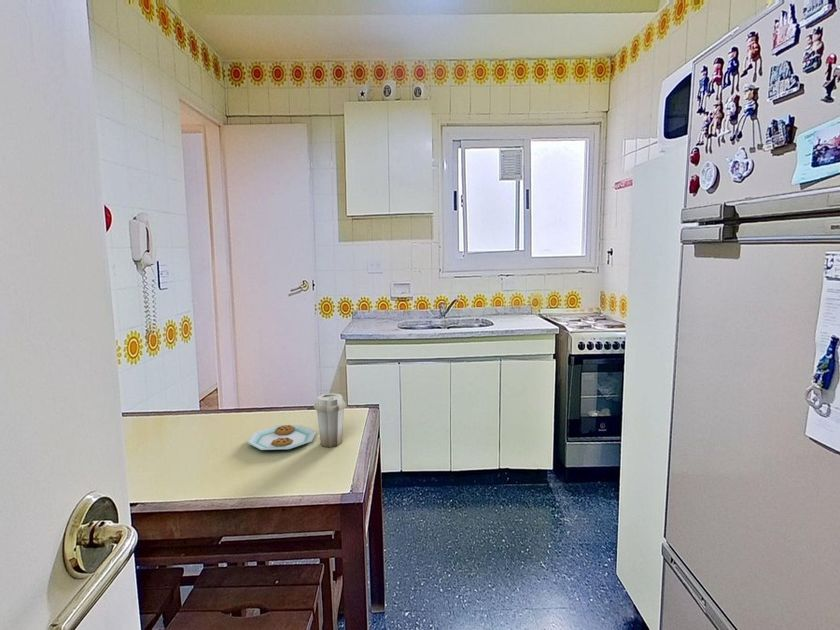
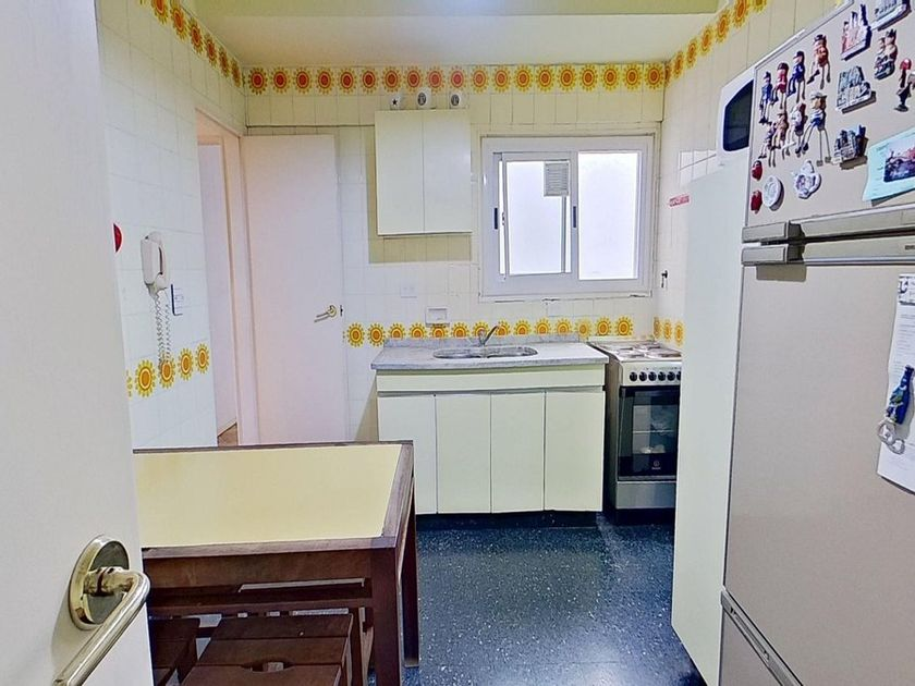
- plate [246,392,347,451]
